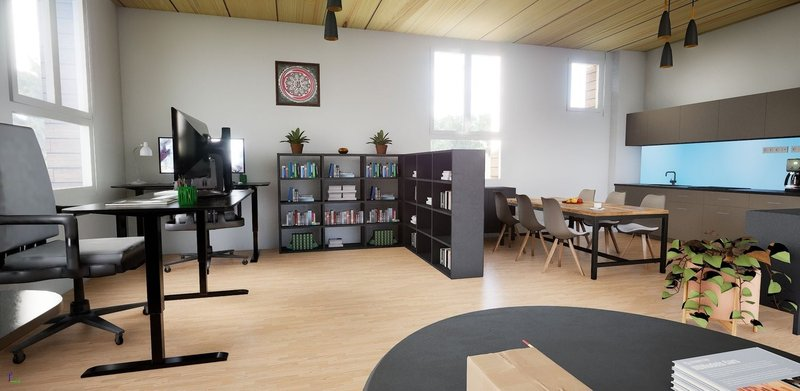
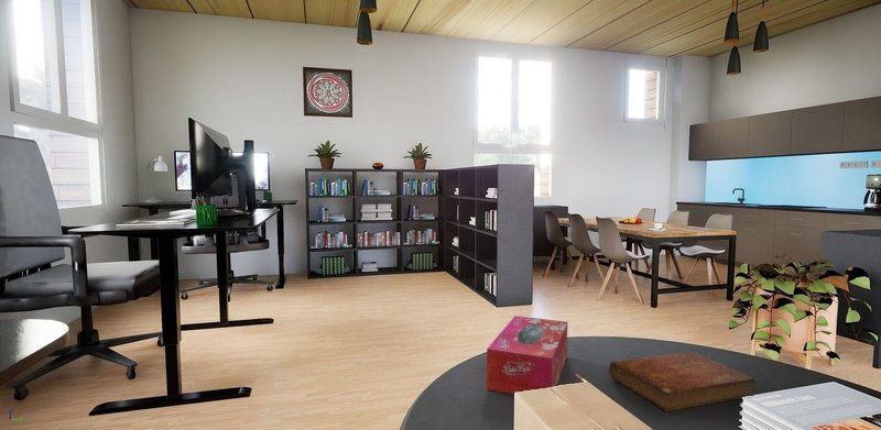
+ bible [608,351,755,412]
+ tissue box [486,315,569,395]
